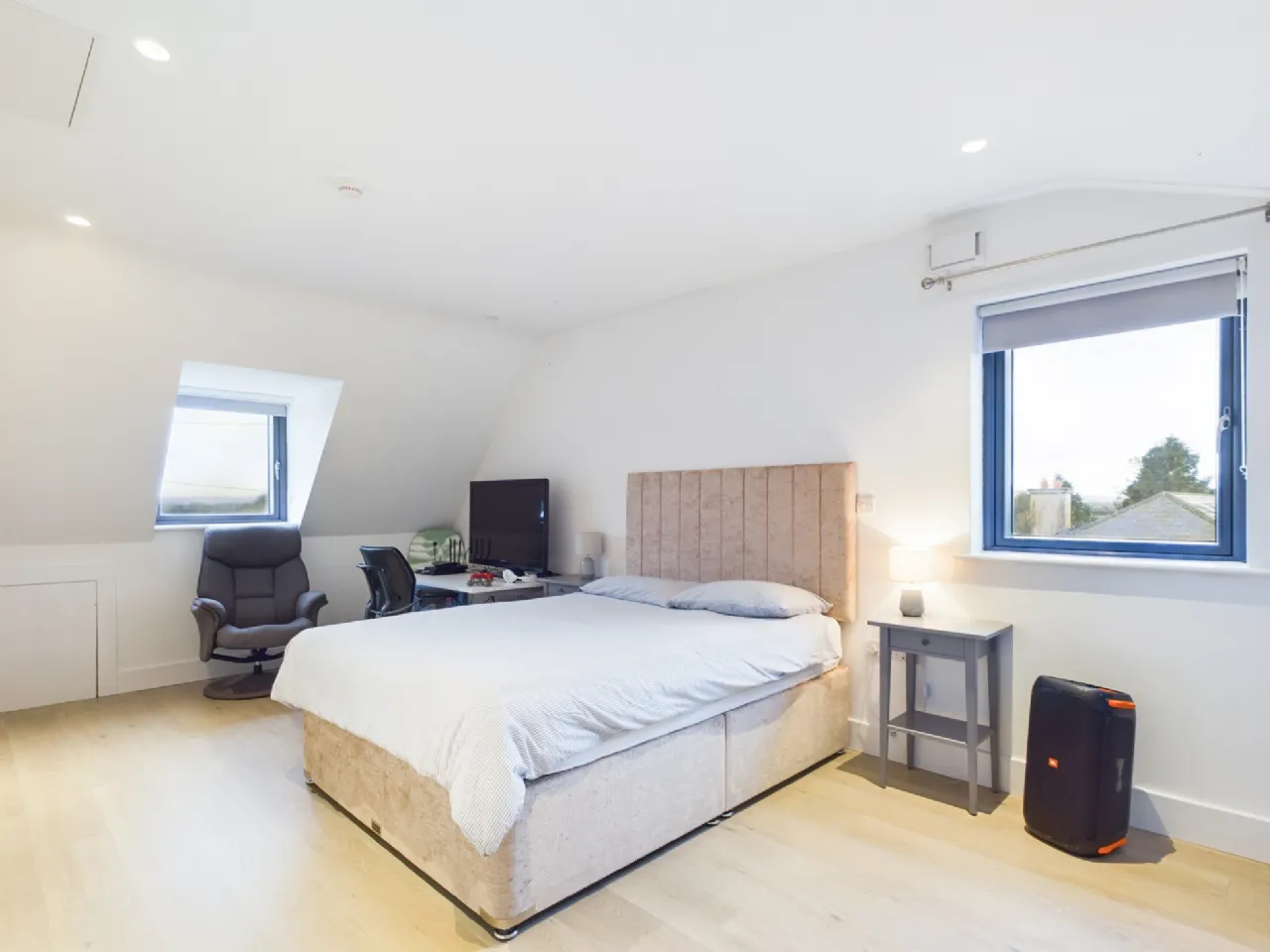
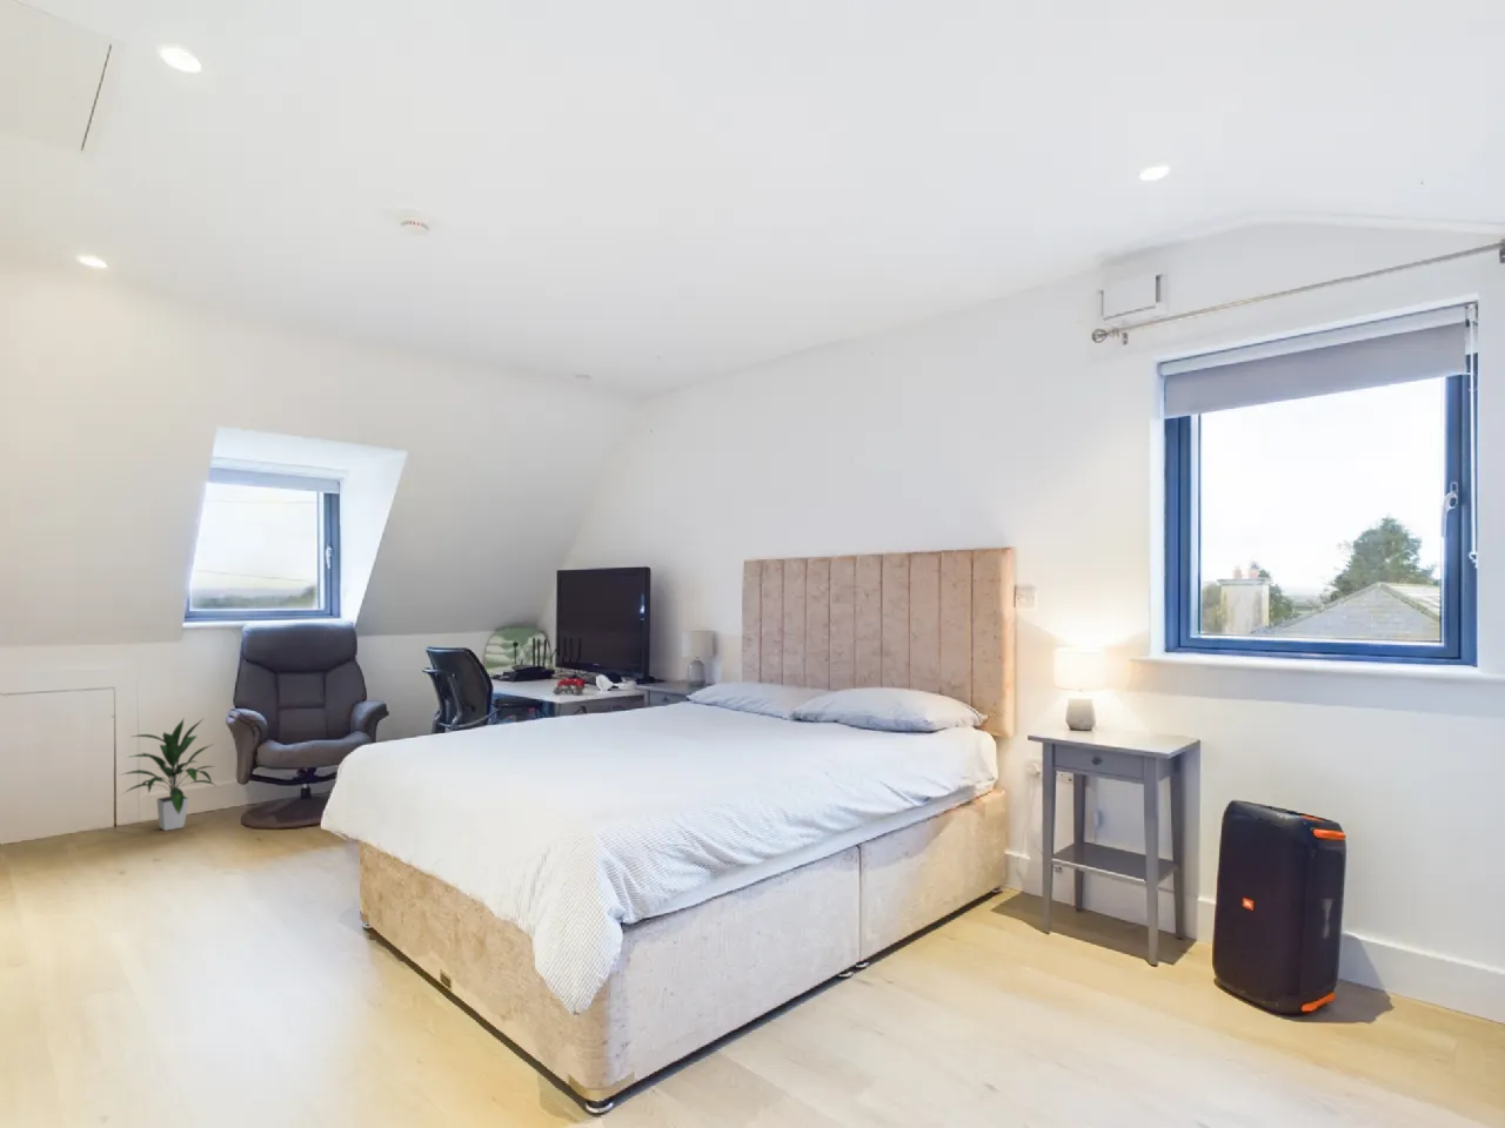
+ indoor plant [119,717,219,832]
